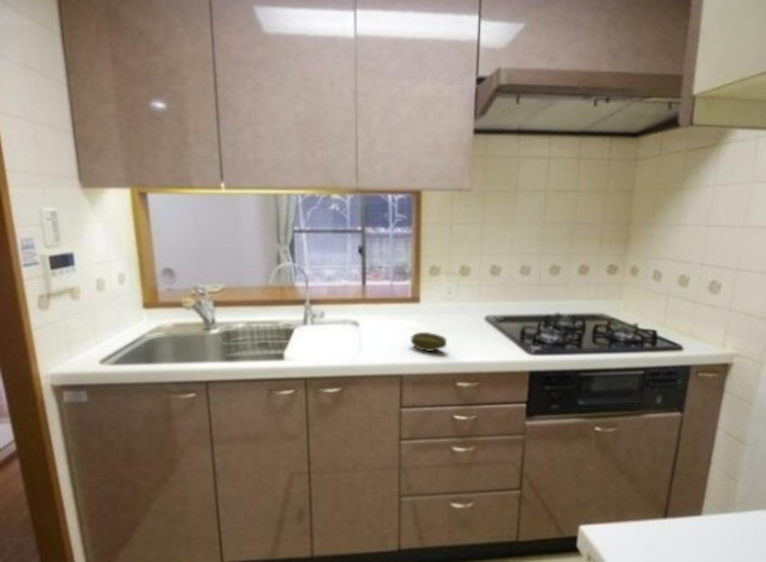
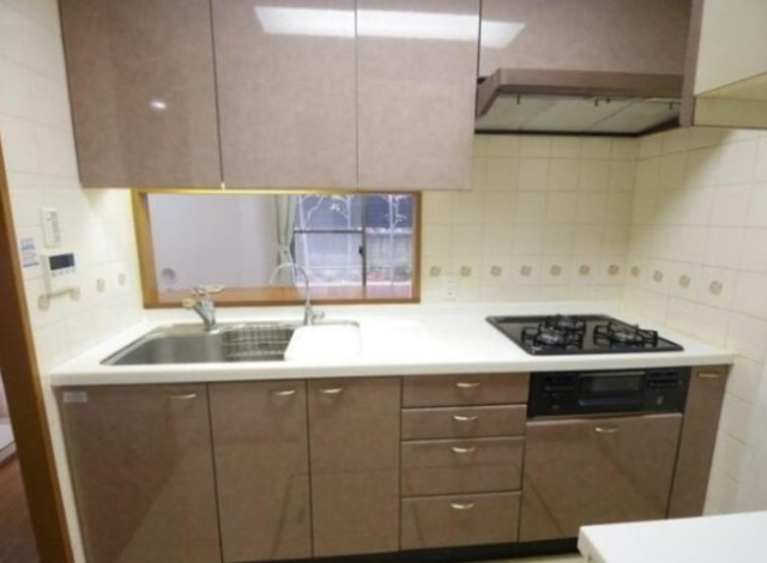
- fruit [409,331,448,353]
